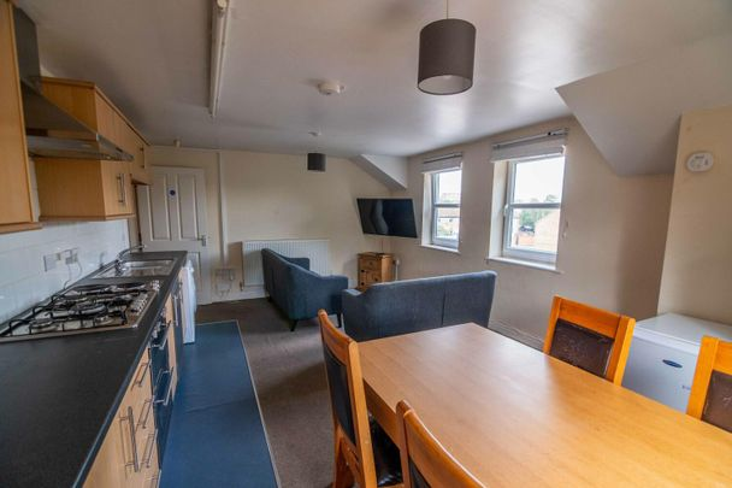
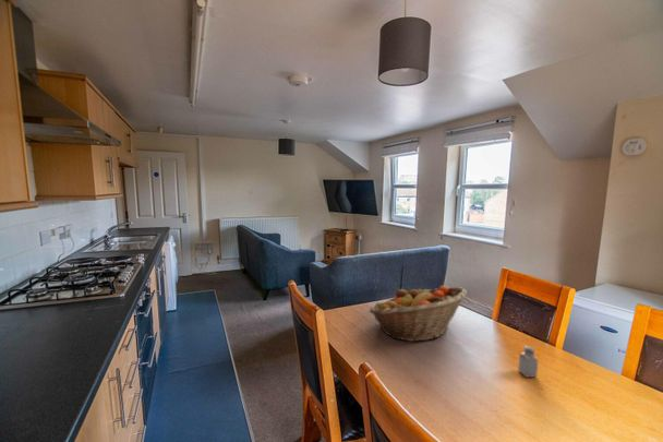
+ saltshaker [517,345,539,379]
+ fruit basket [367,285,468,343]
